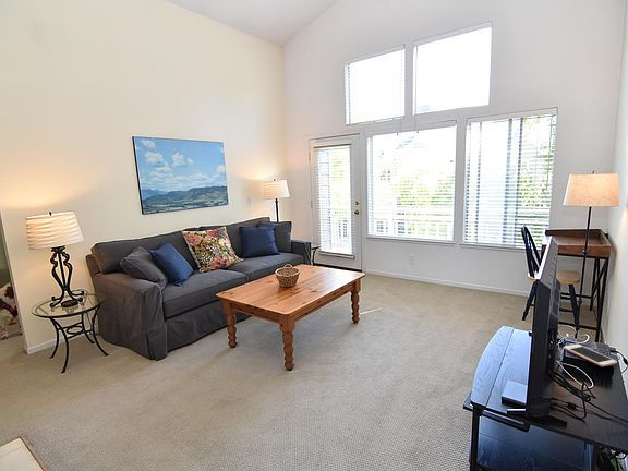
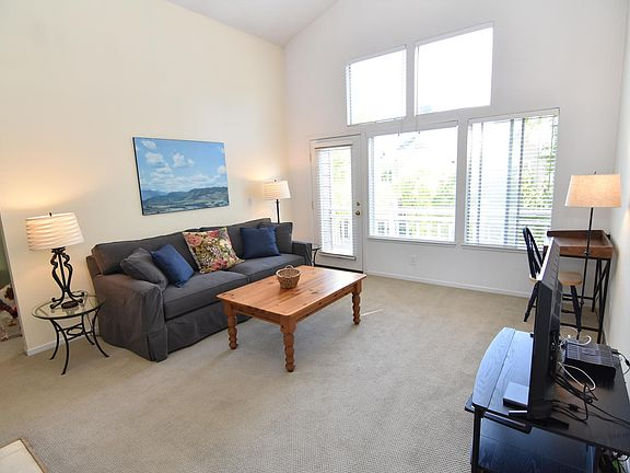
- cell phone [563,343,618,367]
